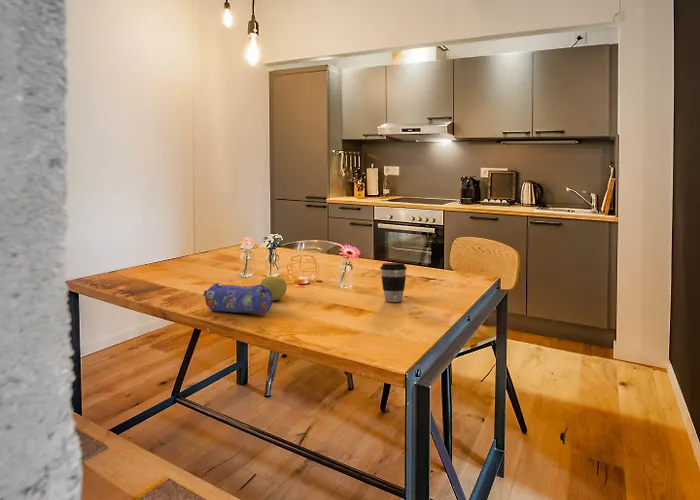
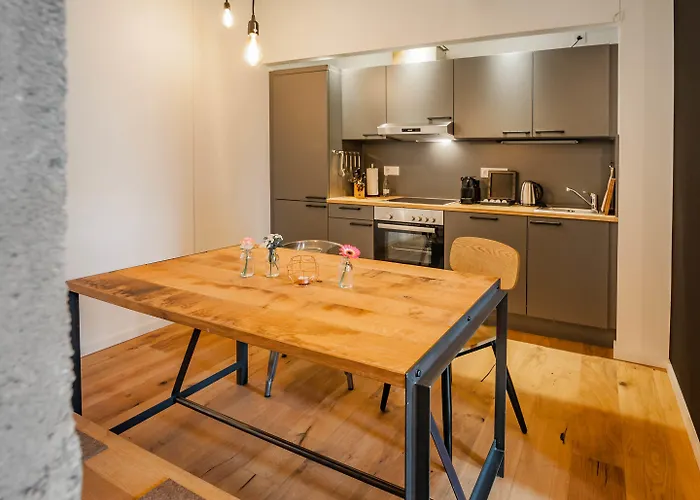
- coffee cup [379,262,408,303]
- pencil case [202,281,273,314]
- apple [259,276,288,301]
